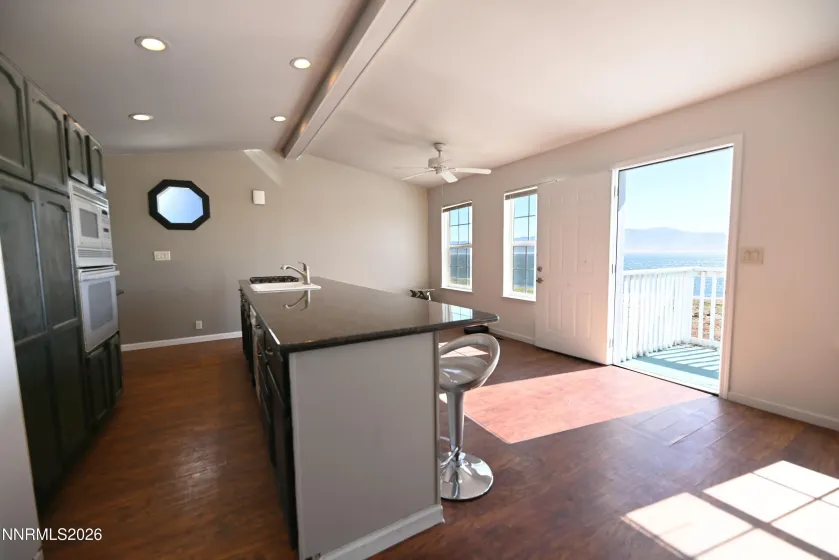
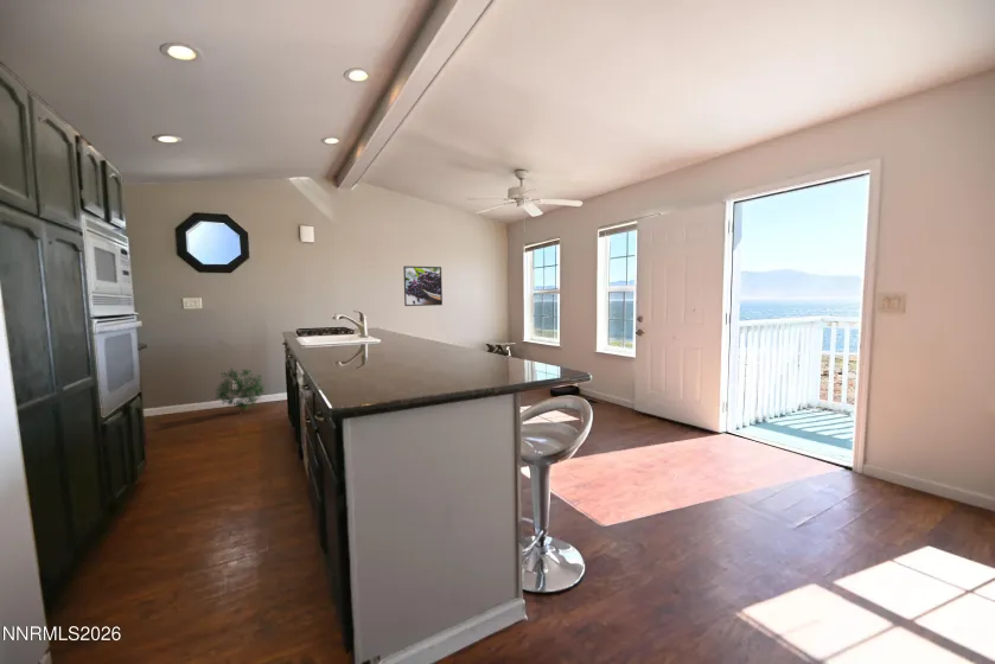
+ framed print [402,264,444,307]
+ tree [213,368,267,411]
